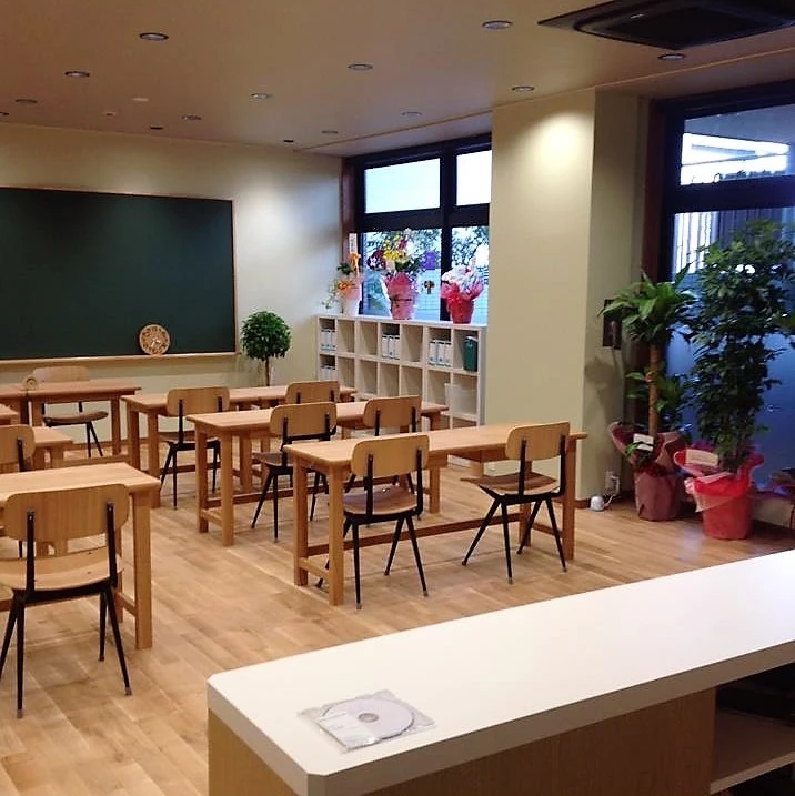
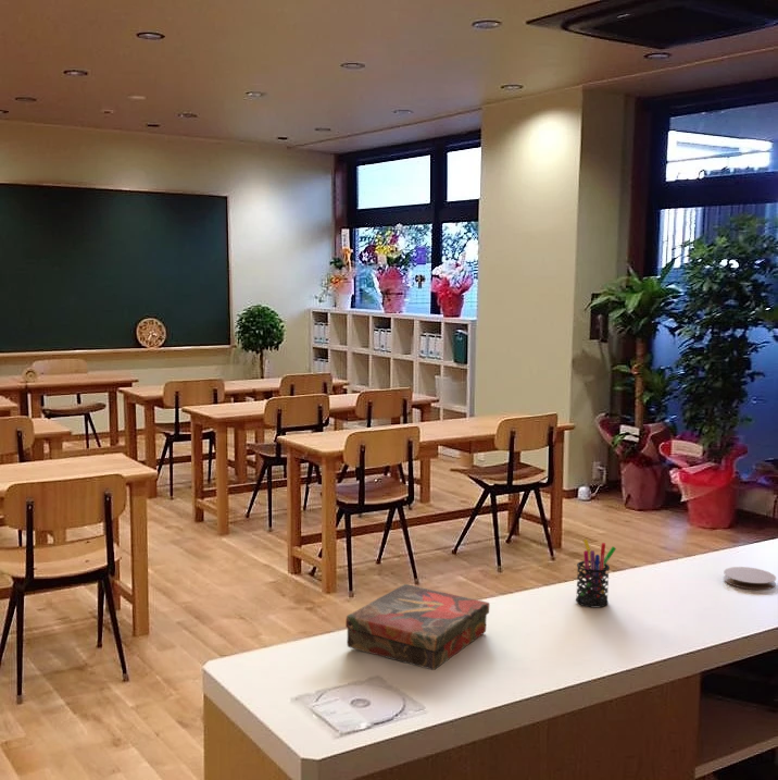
+ coaster [723,566,777,591]
+ pen holder [575,538,617,608]
+ book [344,583,490,671]
